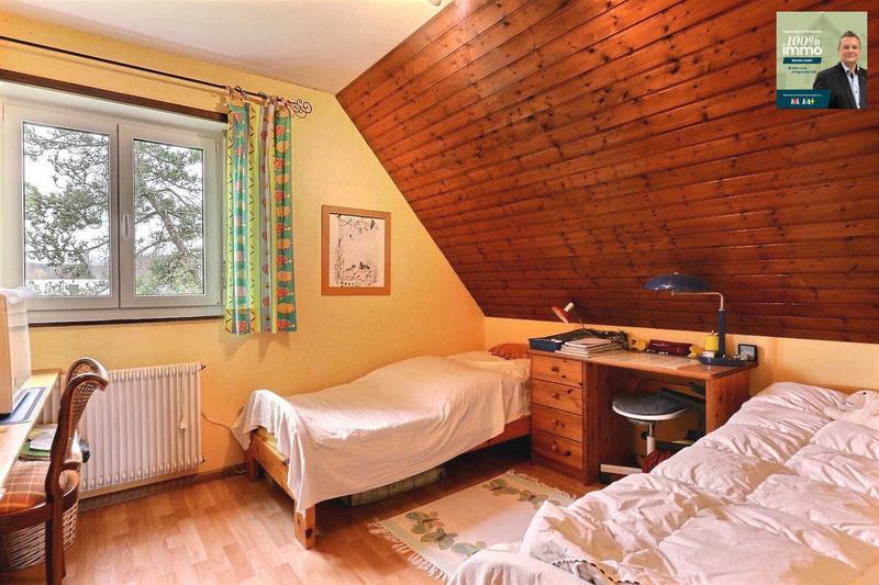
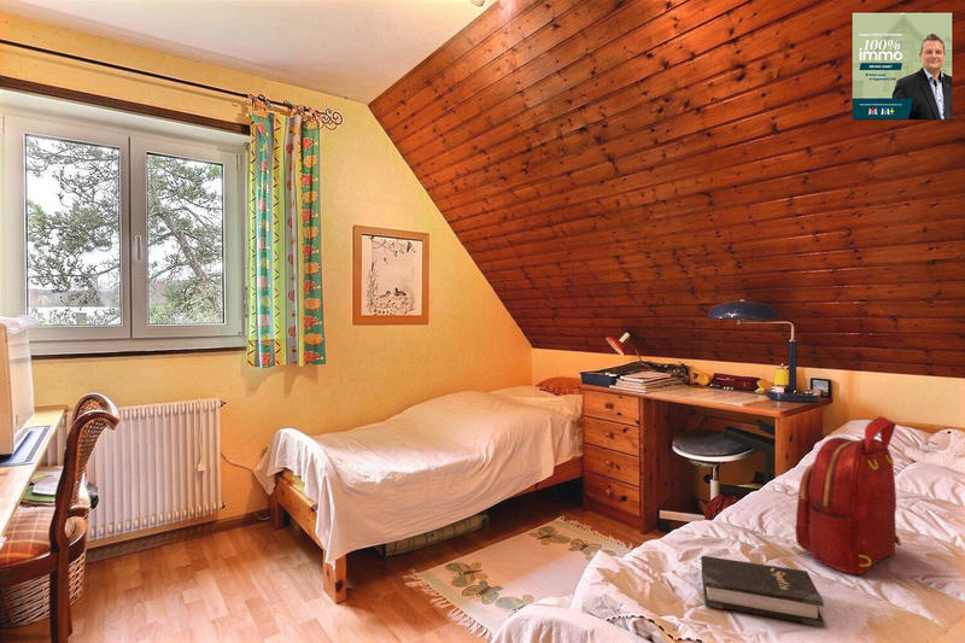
+ backpack [795,415,902,575]
+ hardback book [701,555,825,629]
